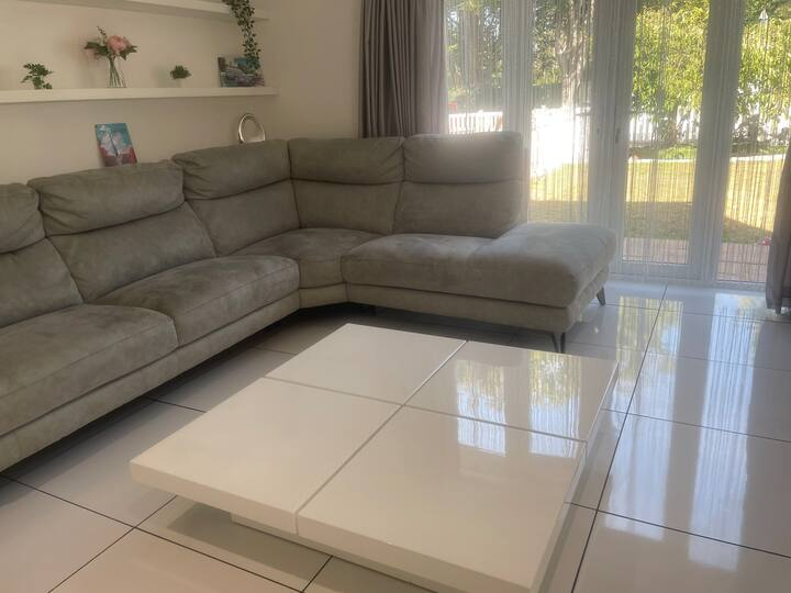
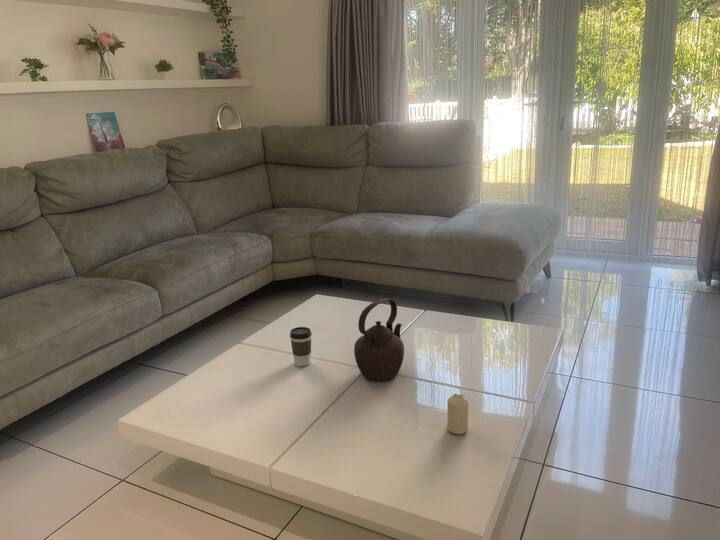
+ coffee cup [289,326,313,367]
+ teapot [353,298,405,382]
+ candle [446,393,469,435]
